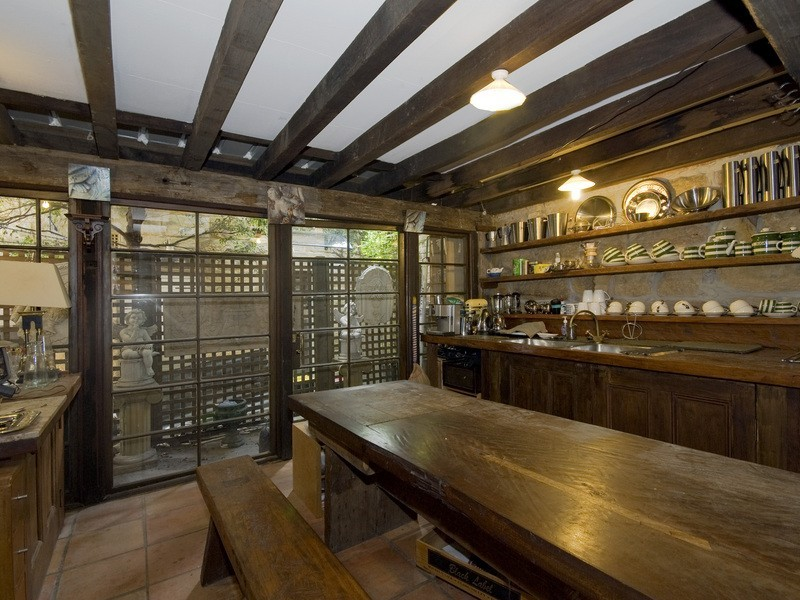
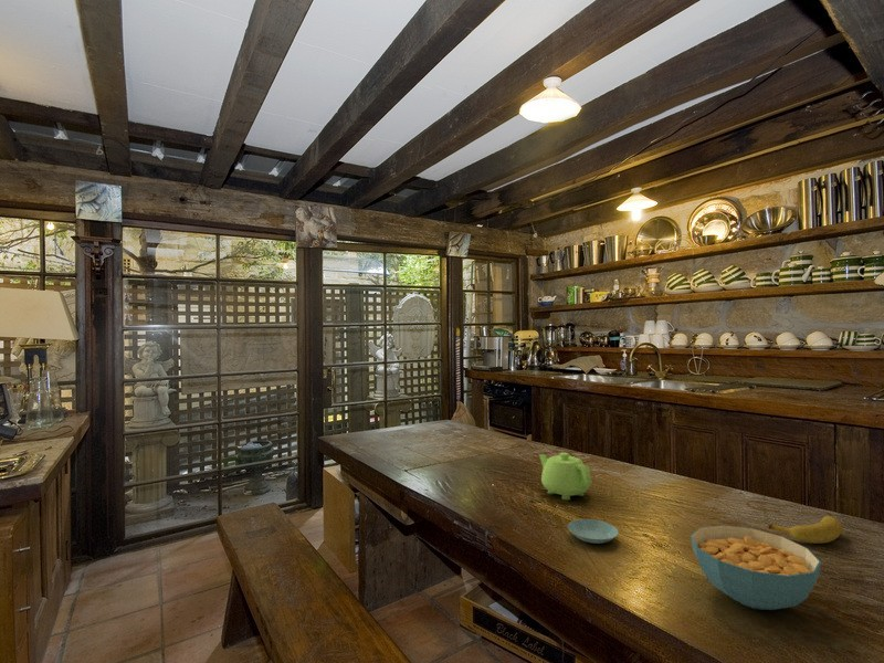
+ banana [767,515,844,545]
+ saucer [567,518,620,545]
+ teapot [538,452,593,502]
+ cereal bowl [690,524,822,611]
